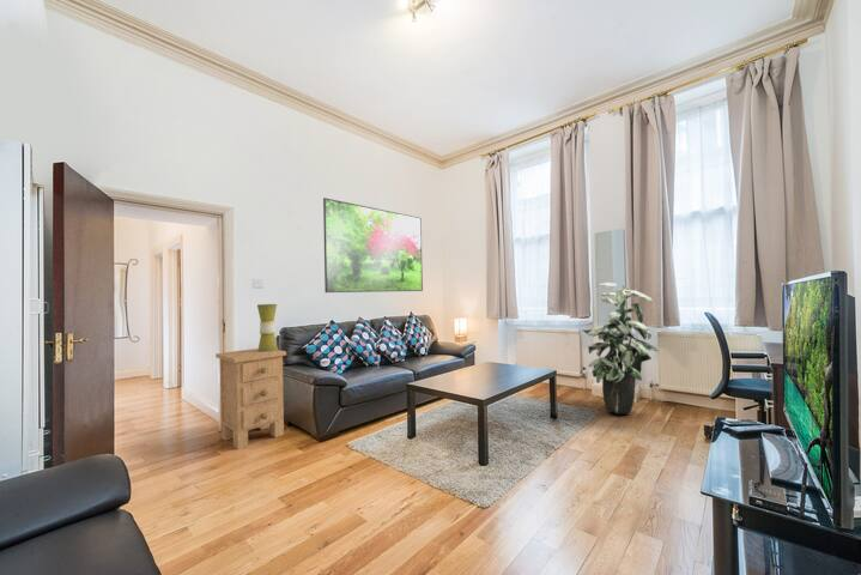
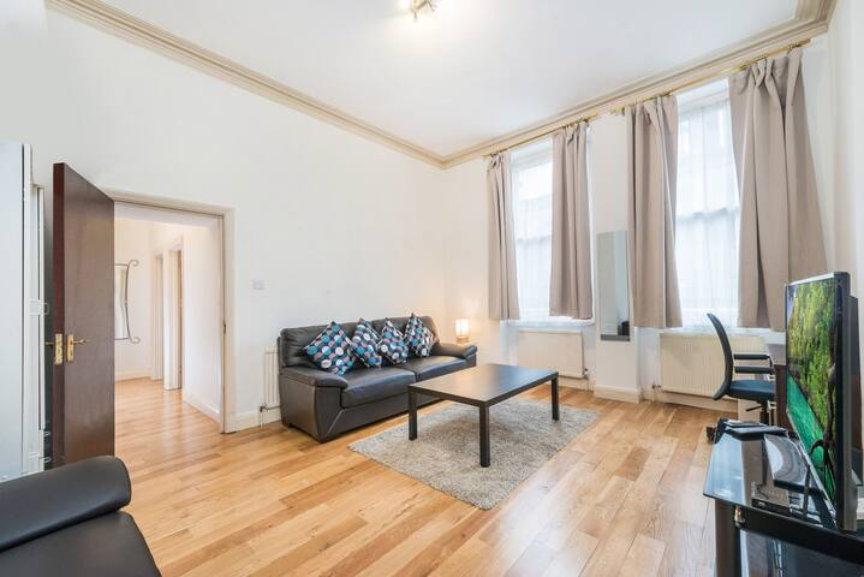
- indoor plant [582,282,659,416]
- nightstand [214,347,287,450]
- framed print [322,196,424,293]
- table lamp [256,303,279,352]
